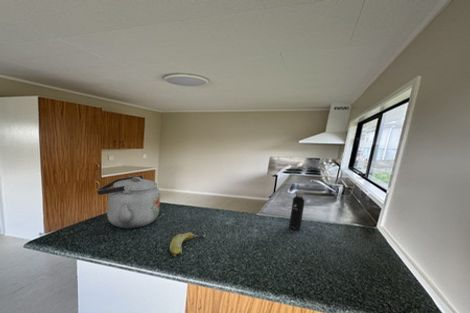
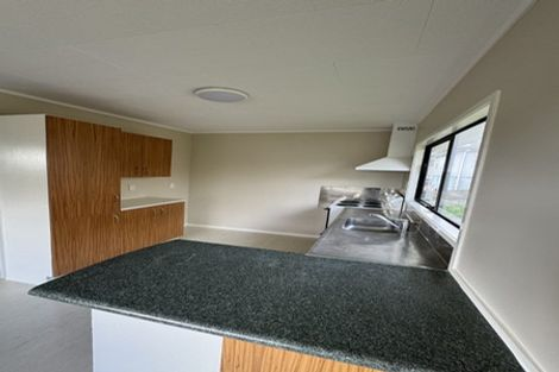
- water bottle [288,187,306,232]
- fruit [169,231,206,258]
- kettle [96,175,161,229]
